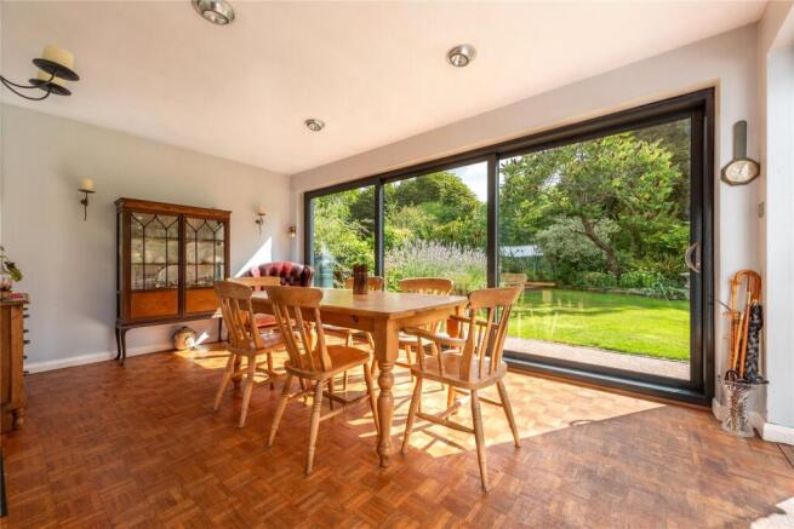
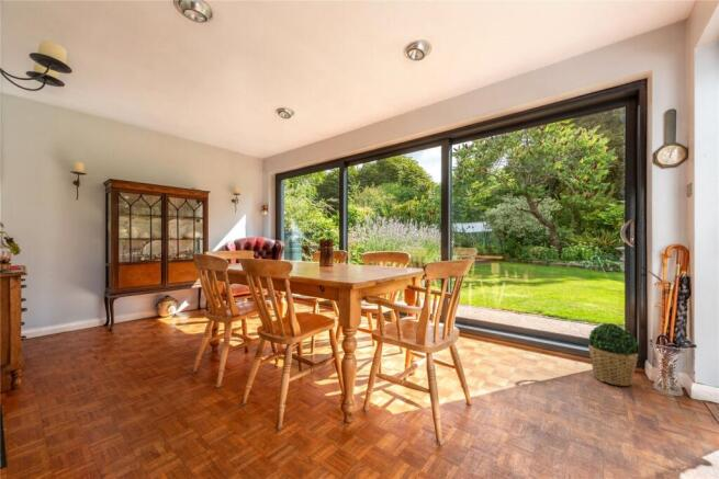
+ potted plant [587,322,639,387]
